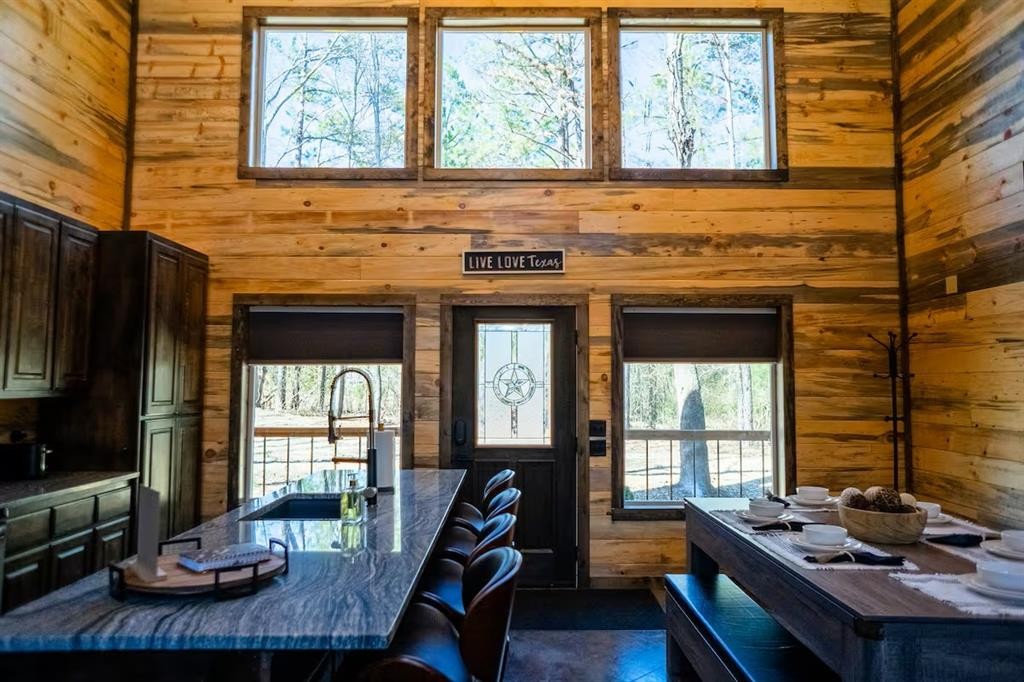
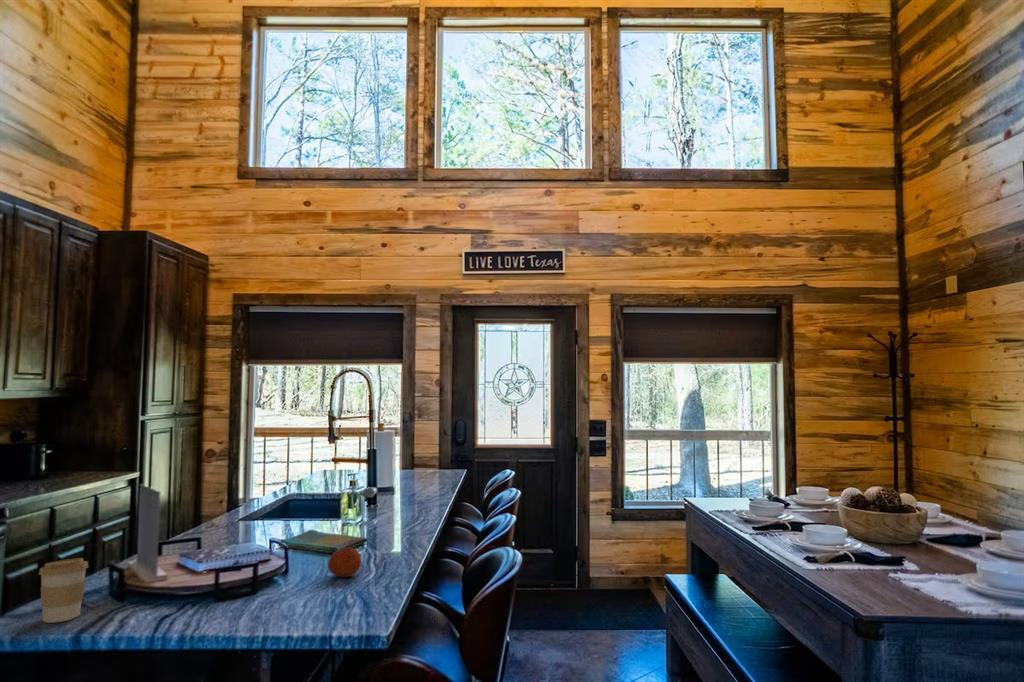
+ fruit [327,547,362,578]
+ coffee cup [38,557,89,624]
+ dish towel [277,529,369,554]
